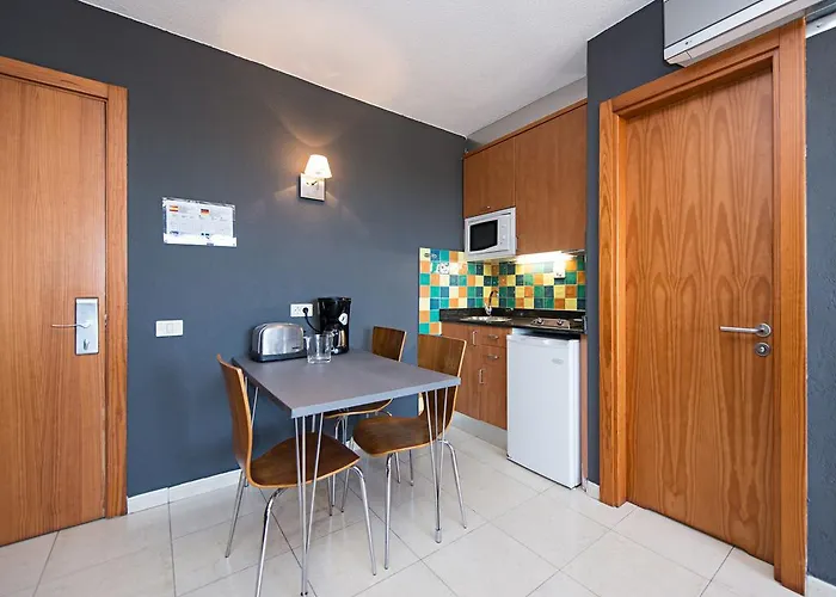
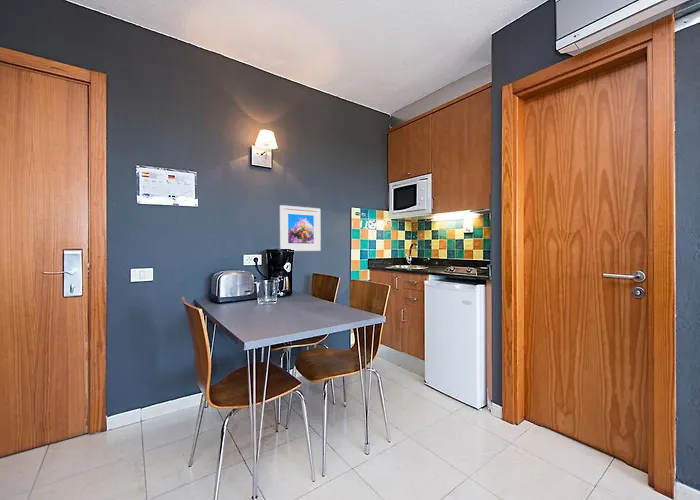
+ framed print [279,204,322,252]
